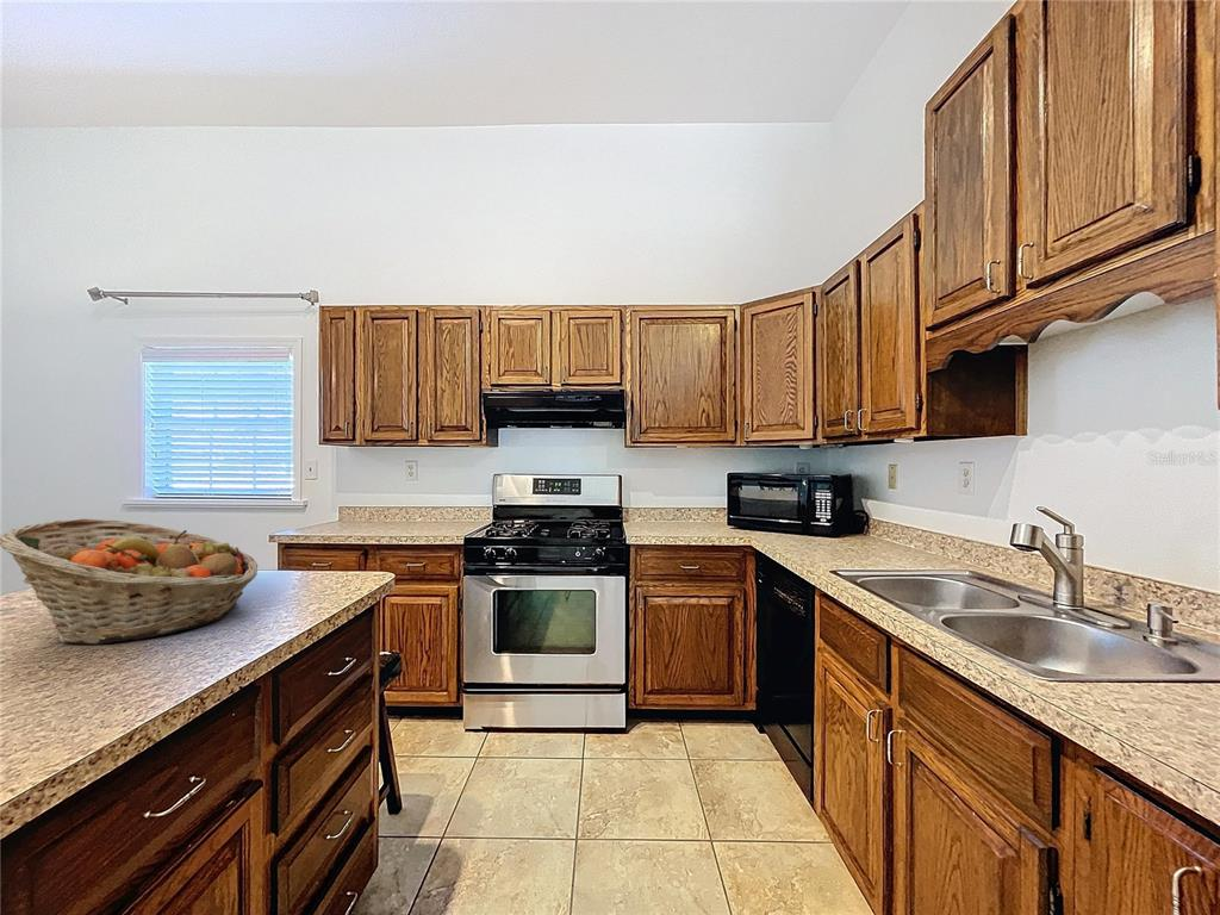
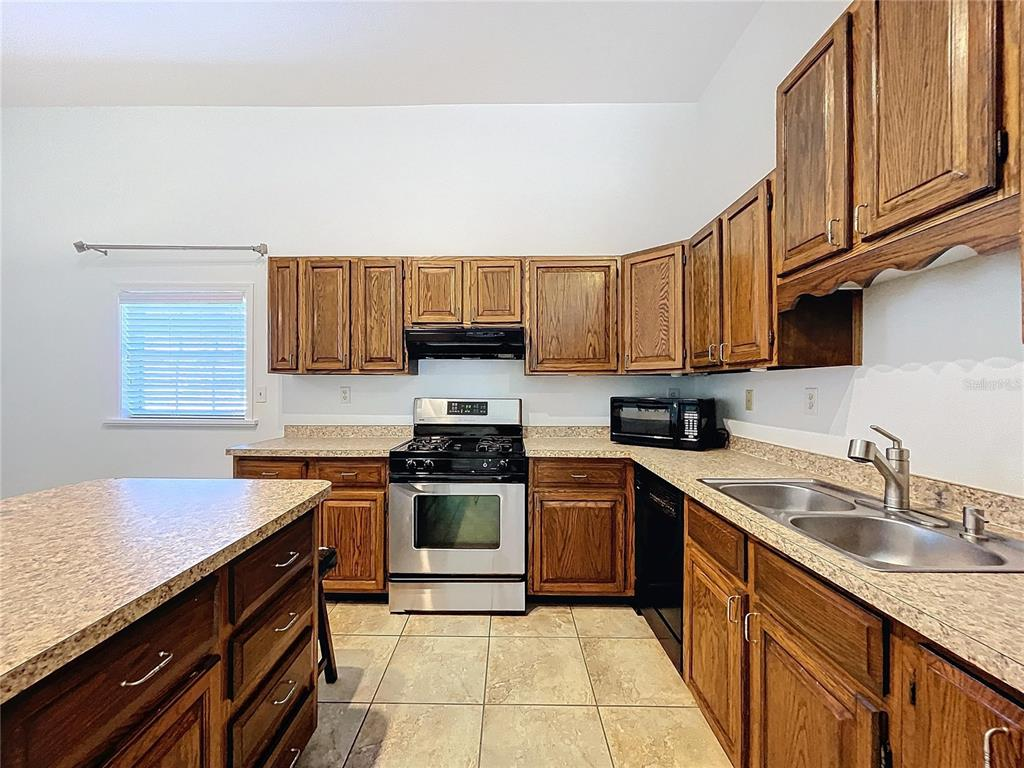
- fruit basket [0,517,259,646]
